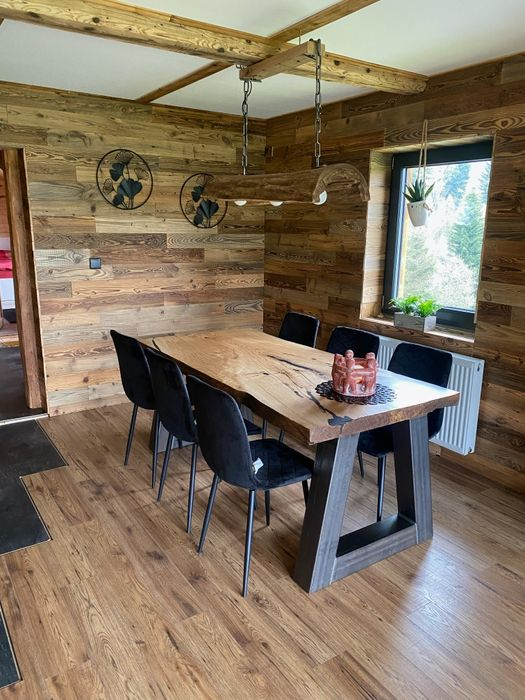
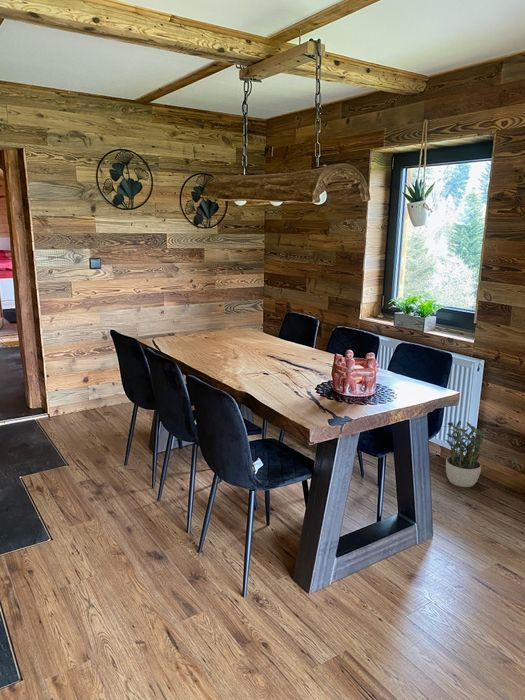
+ potted plant [441,419,492,488]
